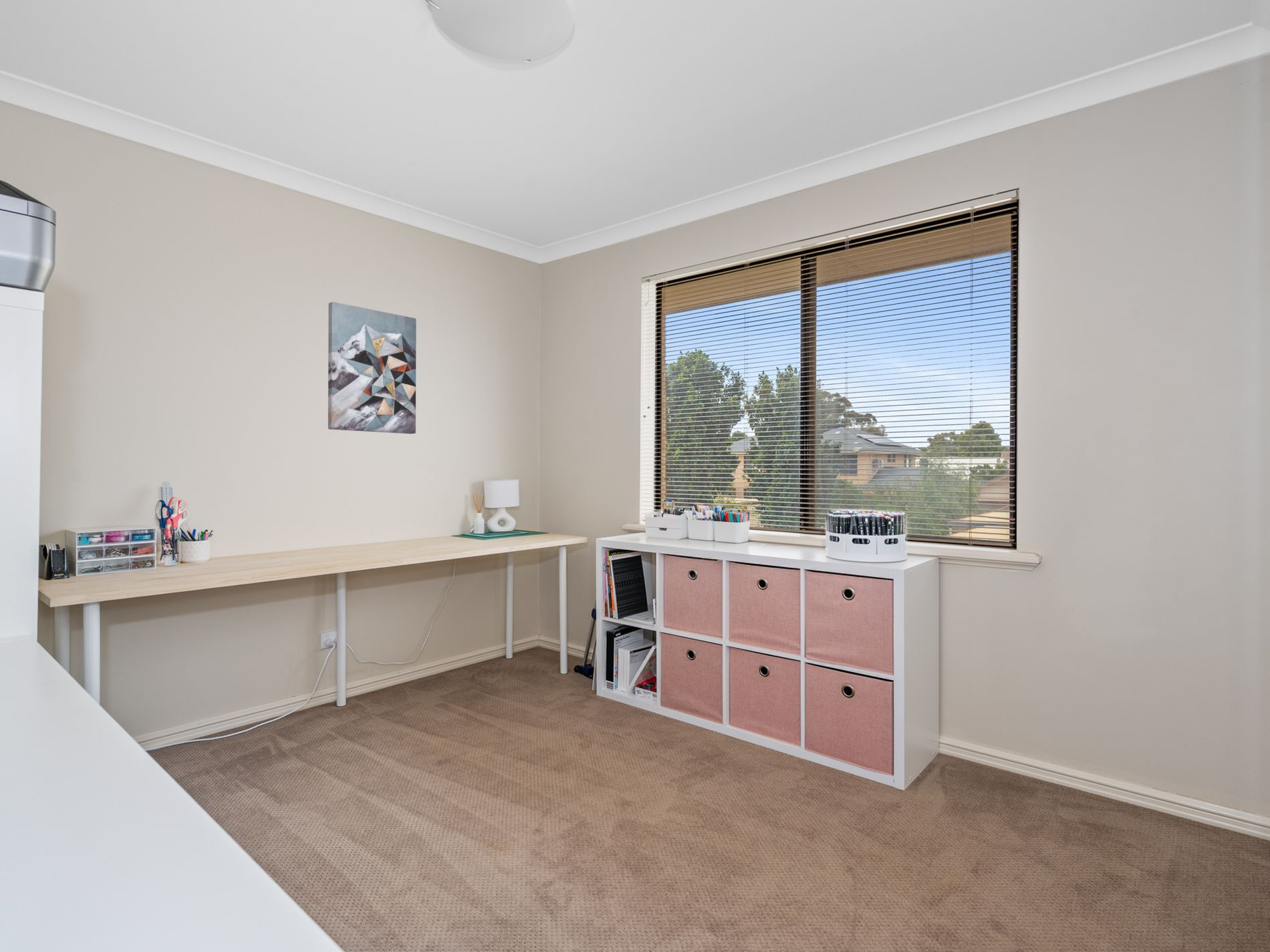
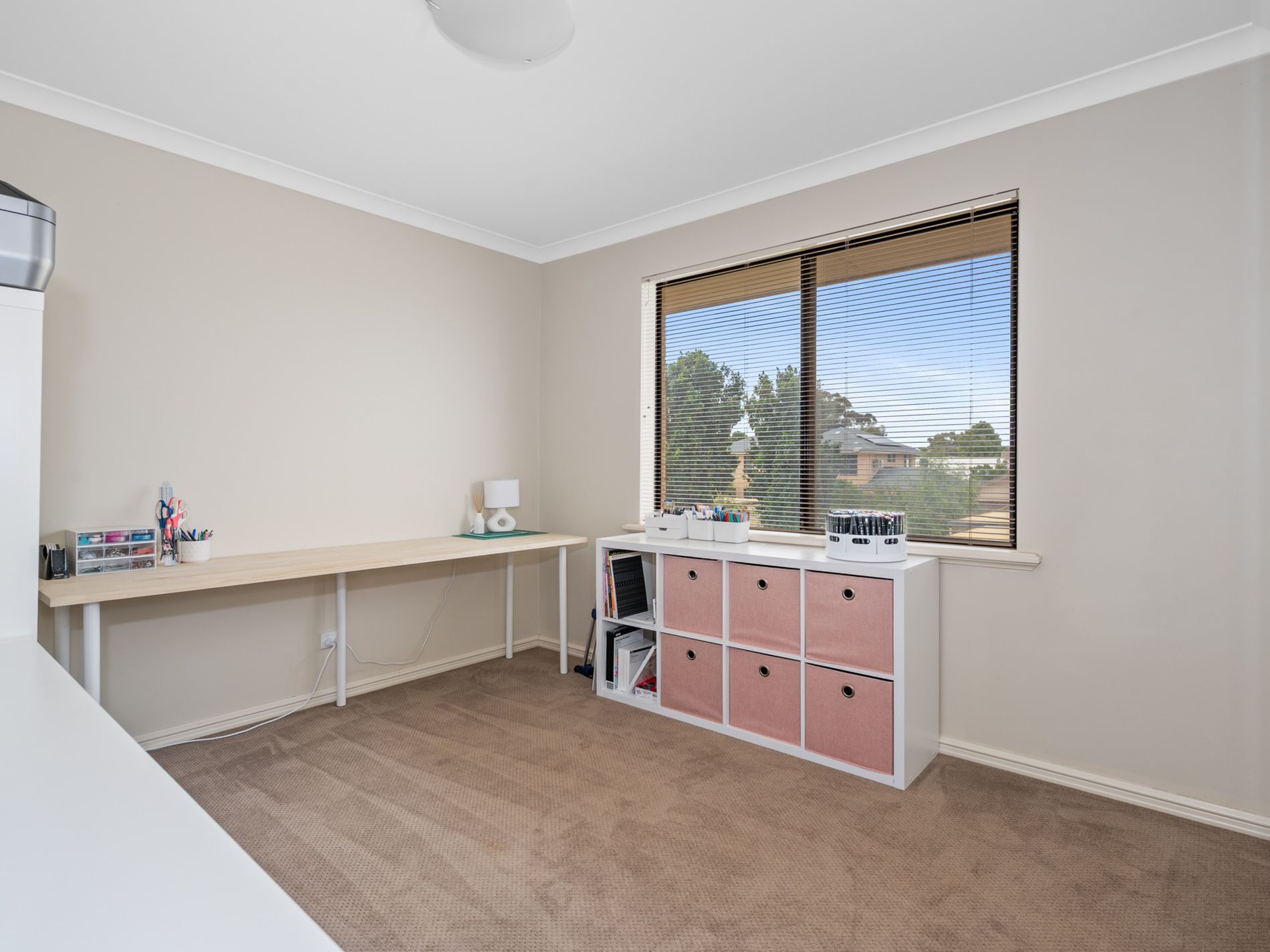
- wall art [328,301,417,434]
